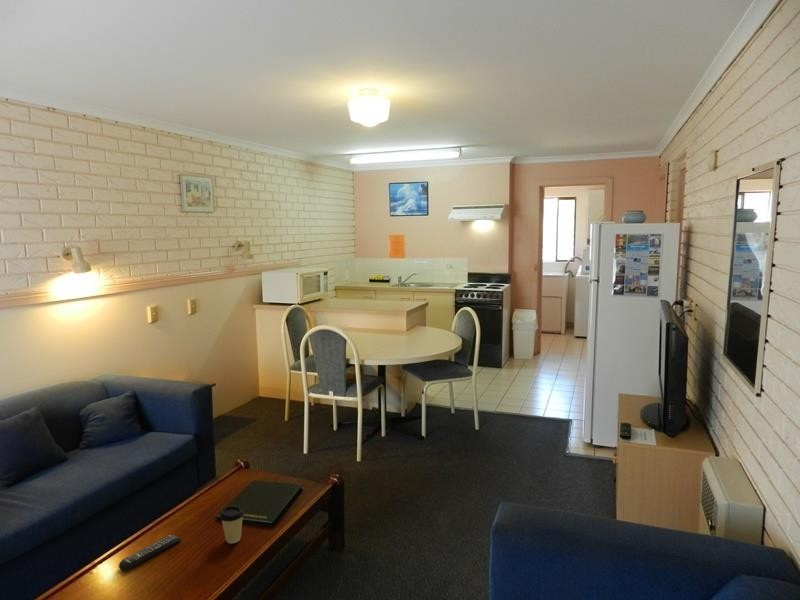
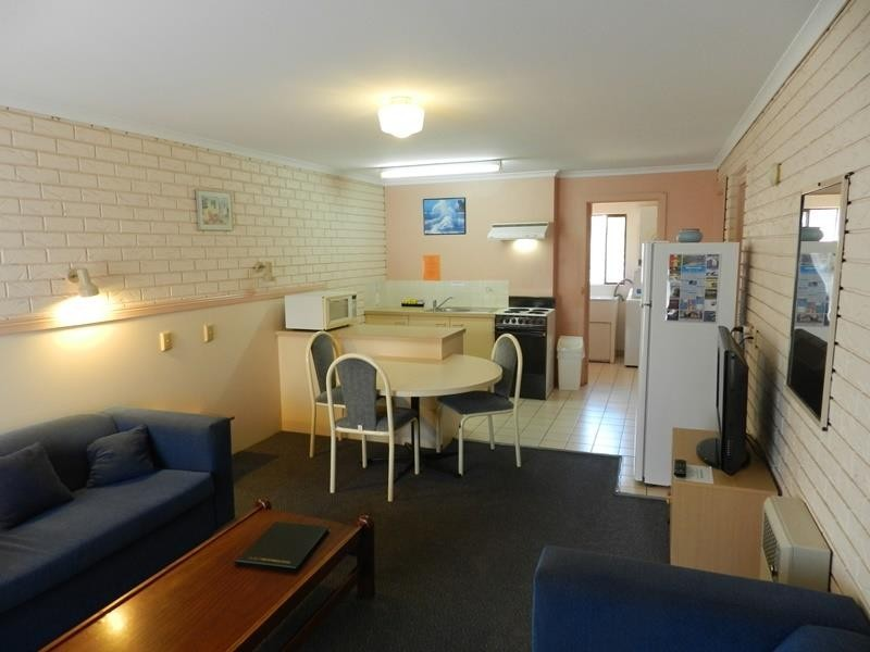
- coffee cup [218,504,245,544]
- remote control [118,533,182,572]
